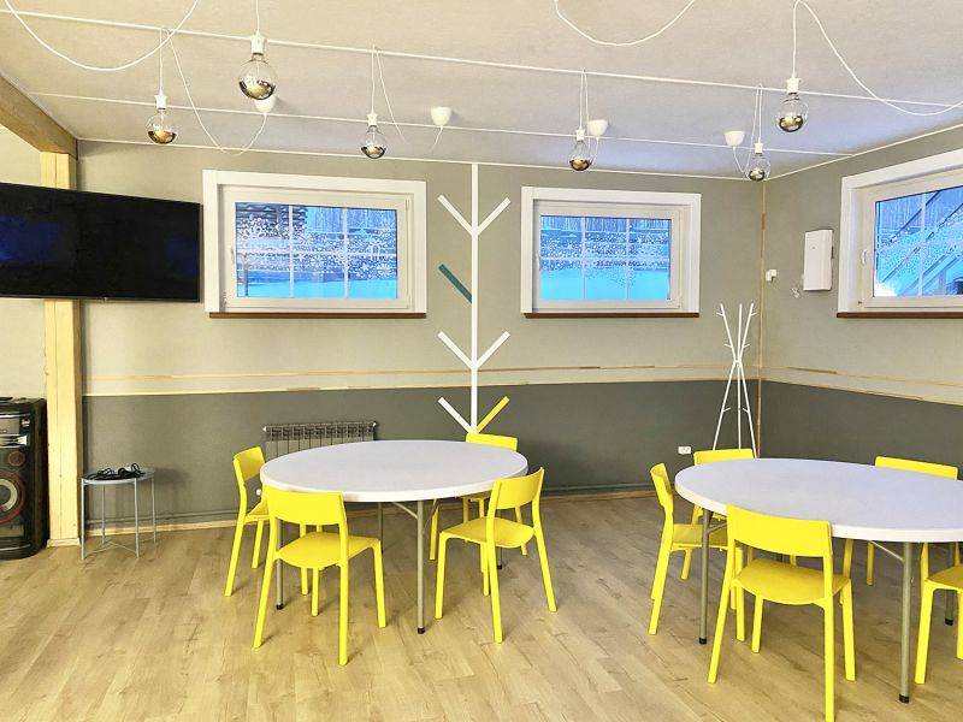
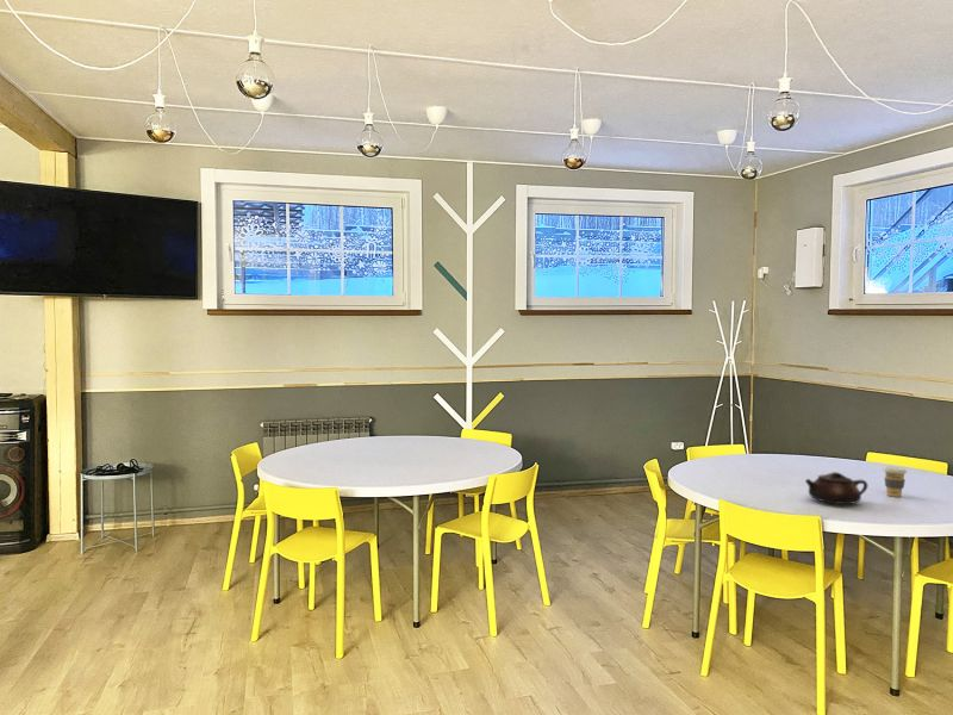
+ coffee cup [882,466,908,498]
+ teapot [804,471,868,506]
